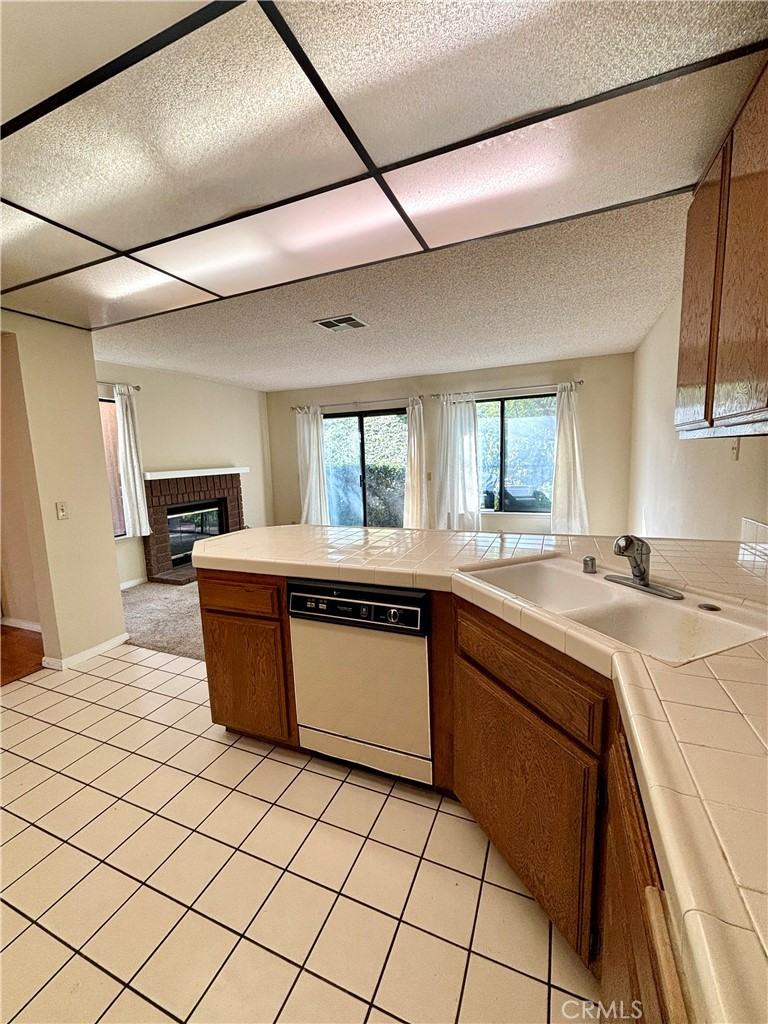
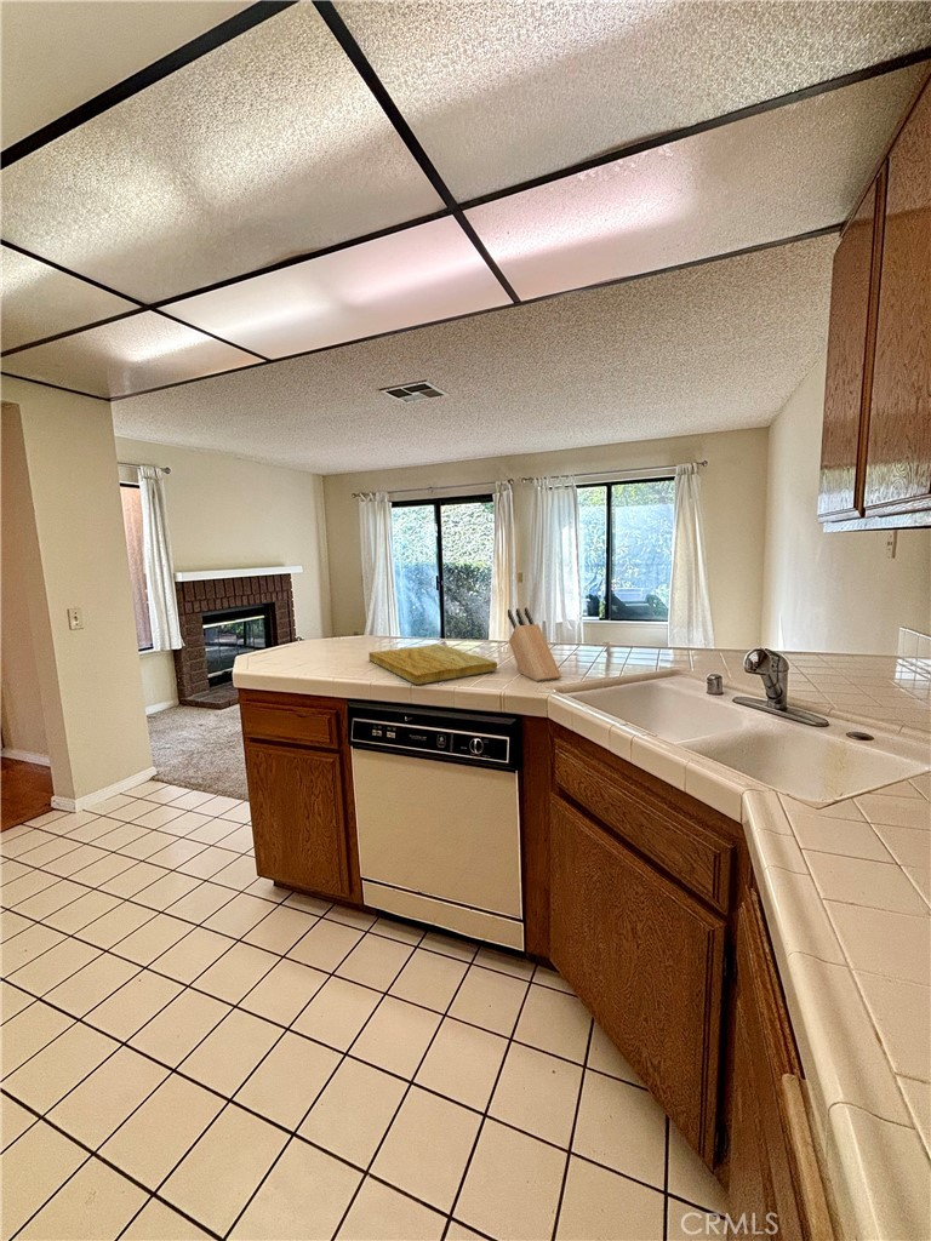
+ cutting board [367,644,498,686]
+ knife block [507,606,562,682]
